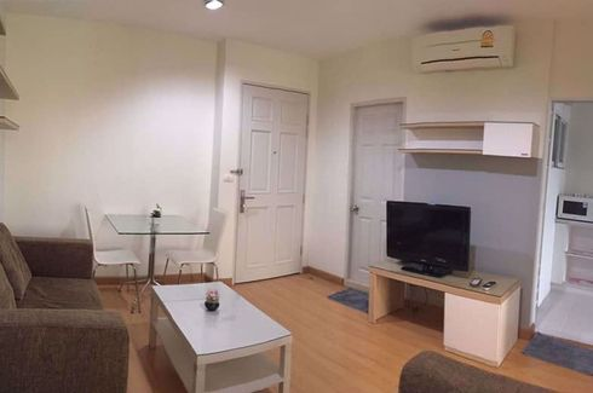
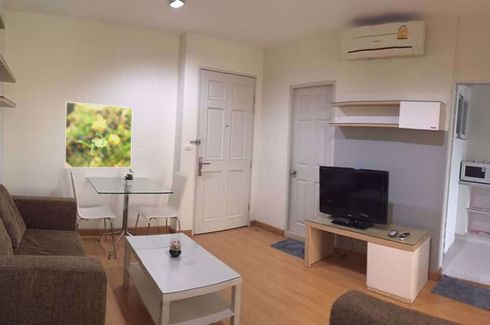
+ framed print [63,101,134,169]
